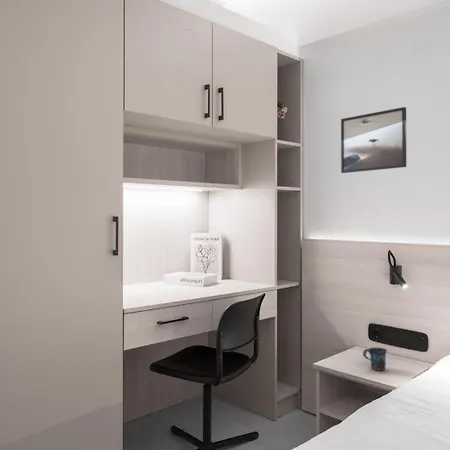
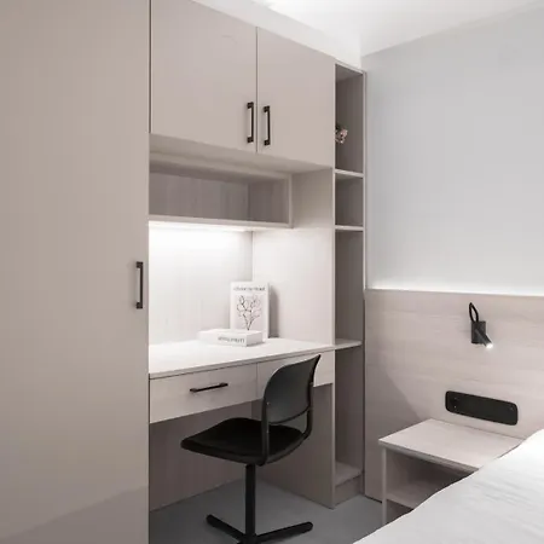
- mug [362,347,388,371]
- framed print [340,106,407,174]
